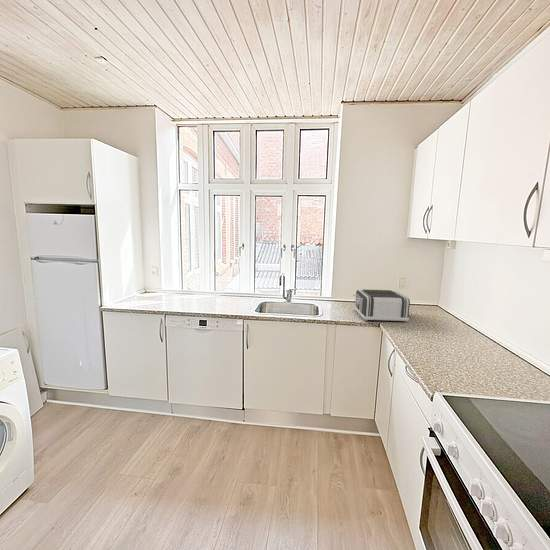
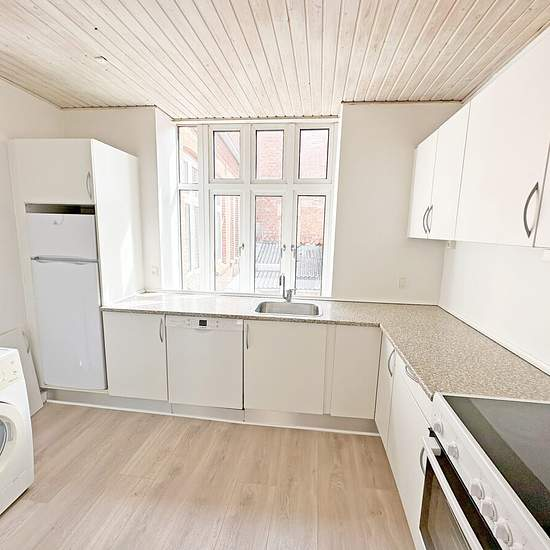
- toaster [352,289,411,323]
